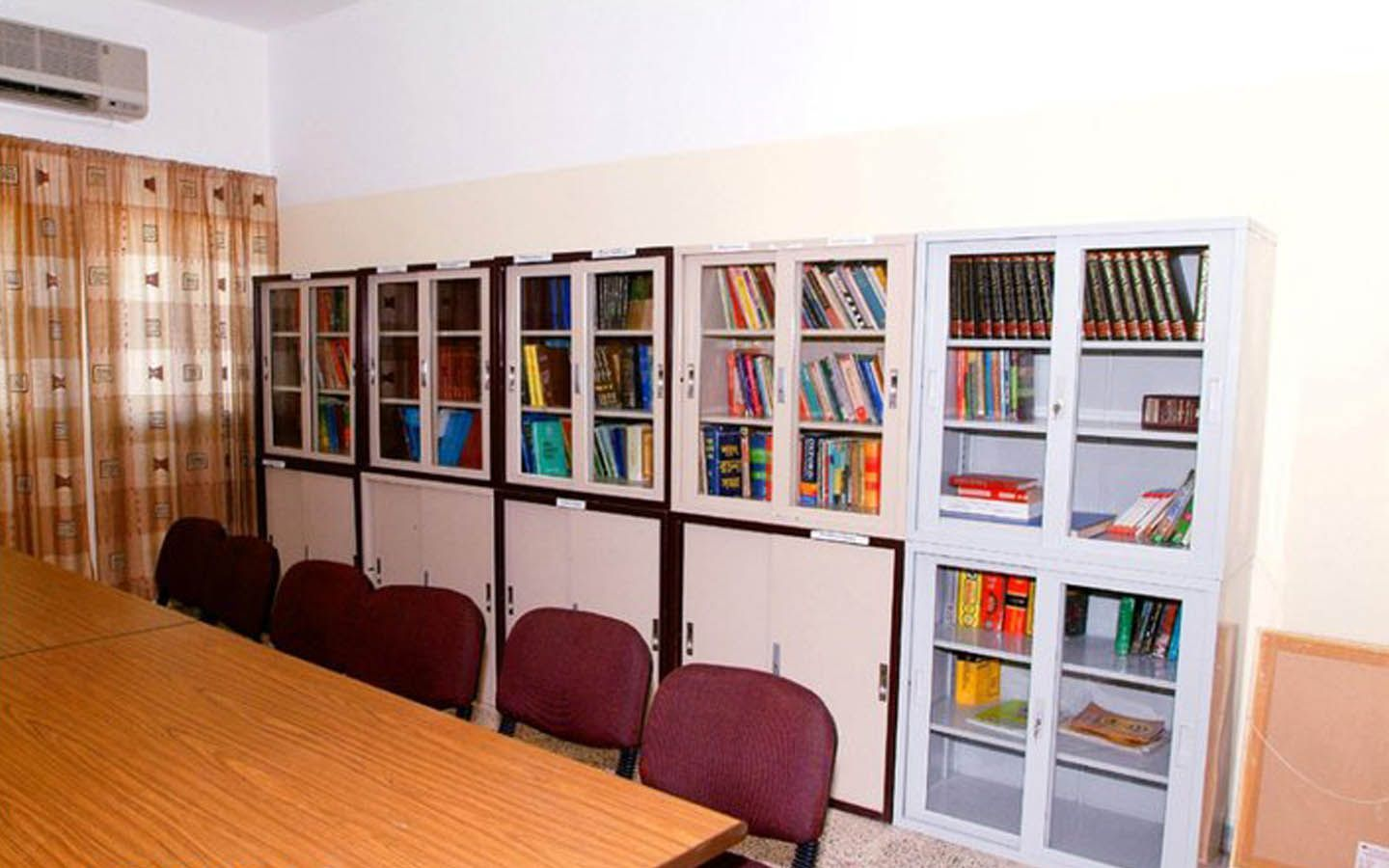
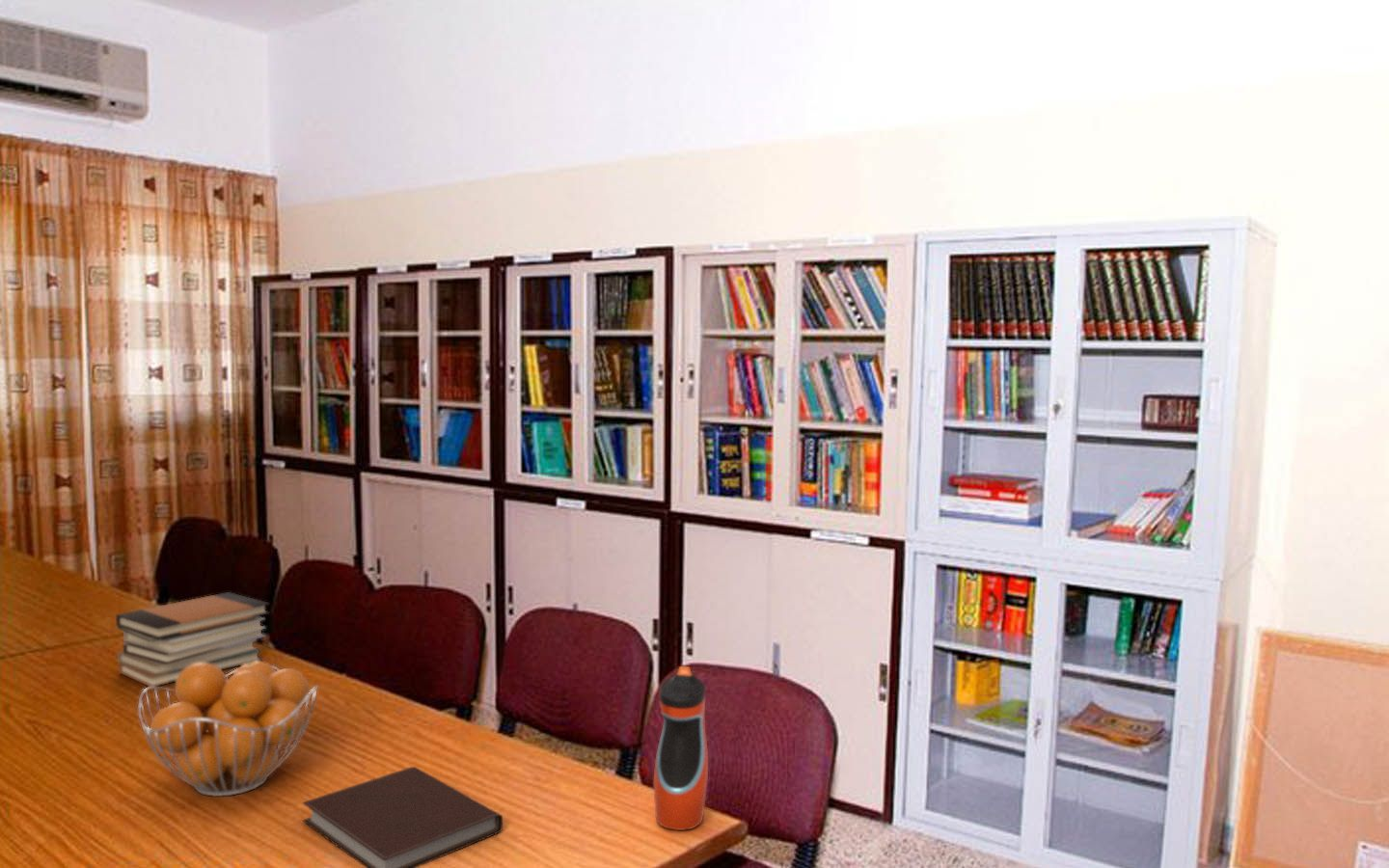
+ water bottle [653,665,709,831]
+ book stack [115,591,270,687]
+ notebook [301,766,504,868]
+ fruit basket [137,661,319,798]
